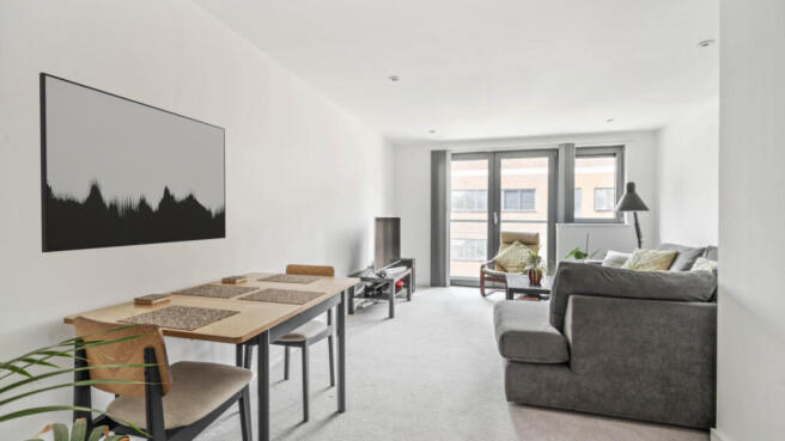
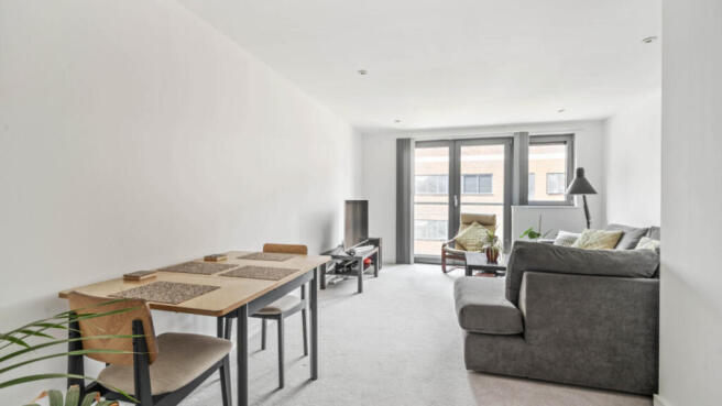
- wall art [38,72,227,253]
